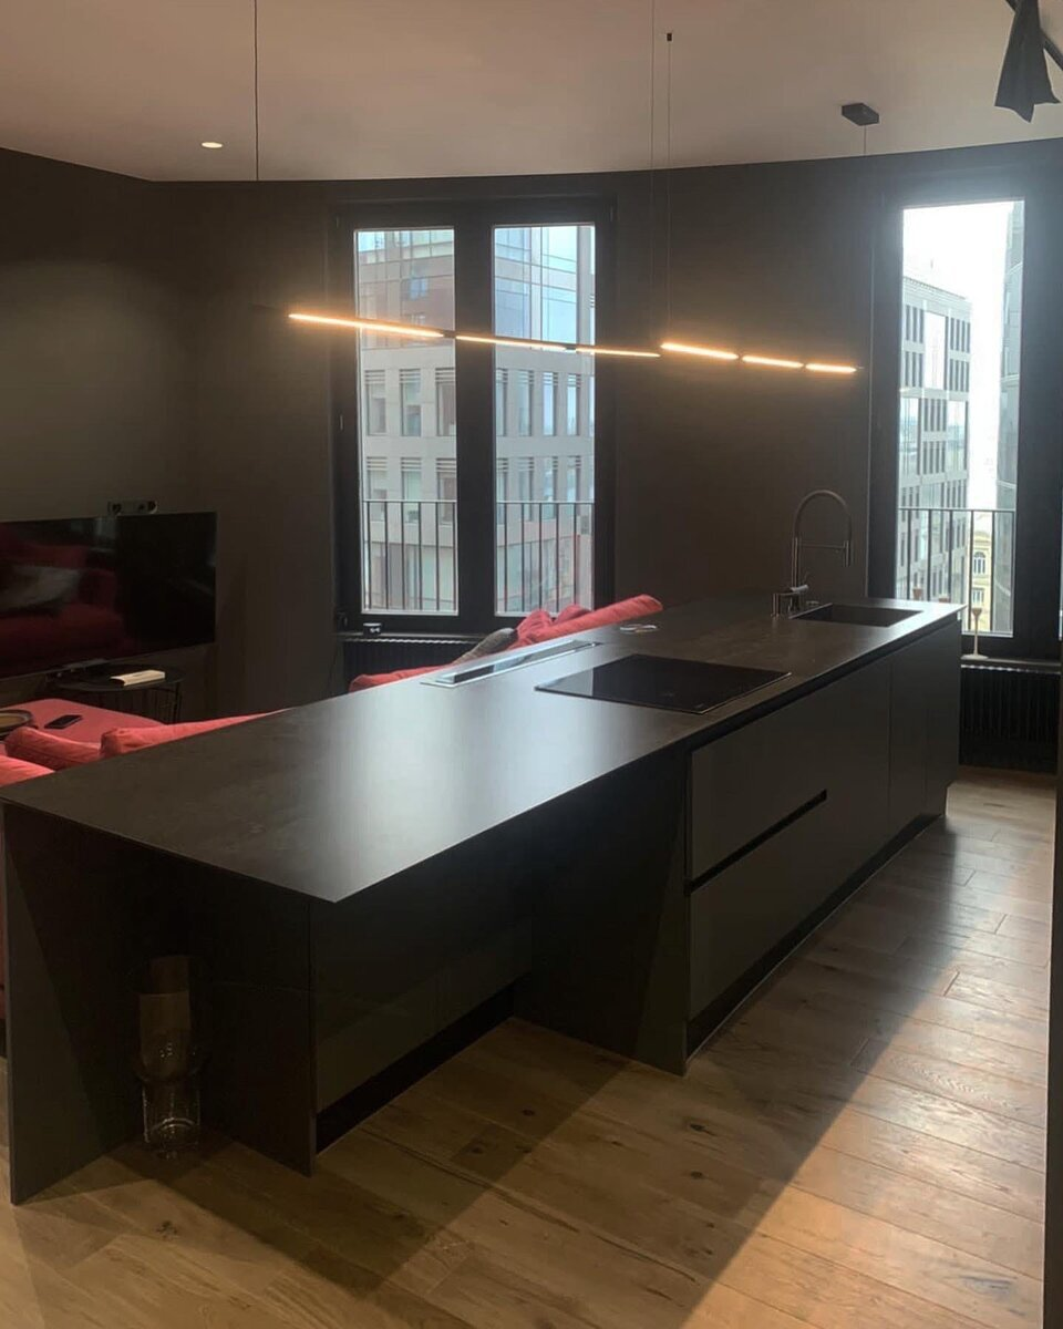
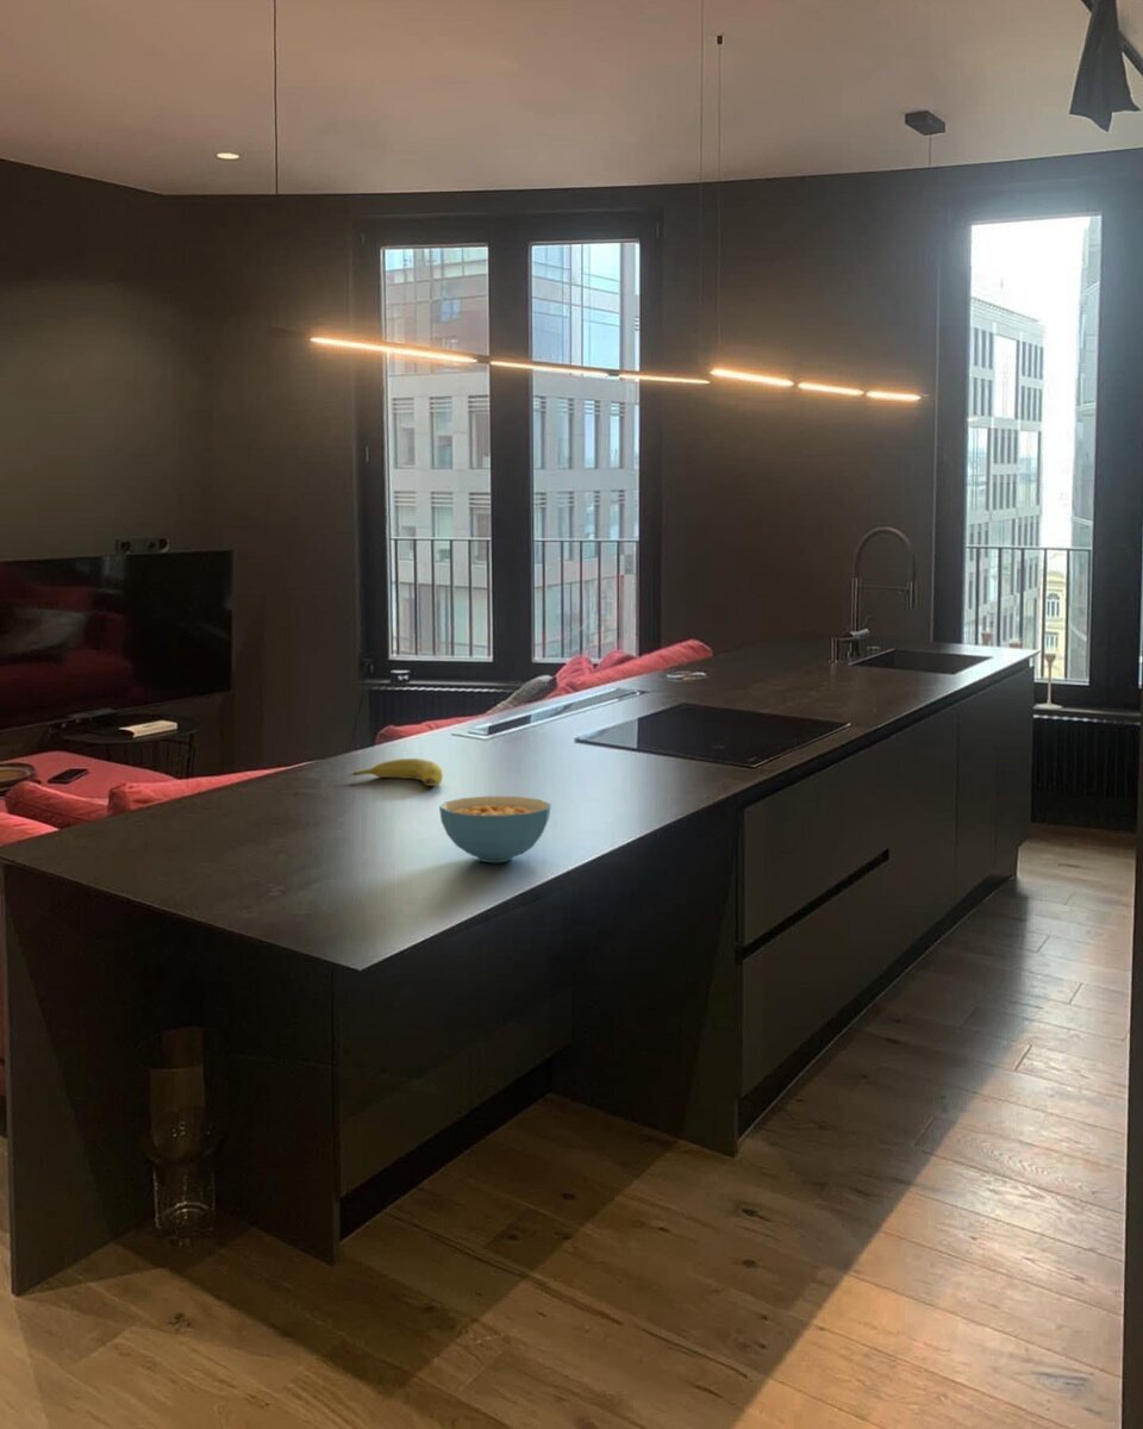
+ cereal bowl [438,795,552,863]
+ fruit [346,757,444,787]
